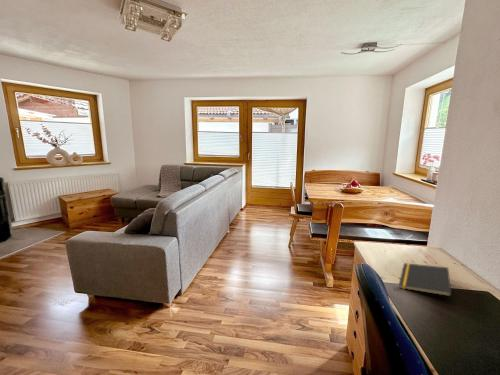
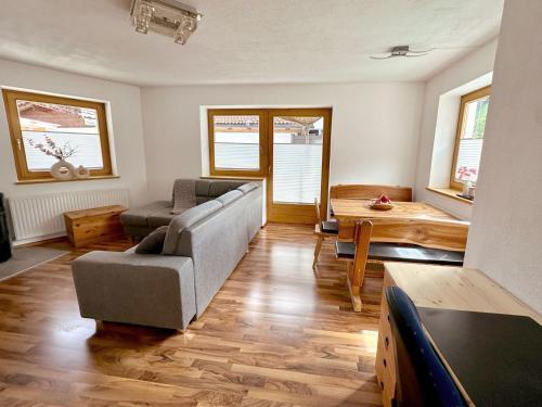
- notepad [398,262,453,297]
